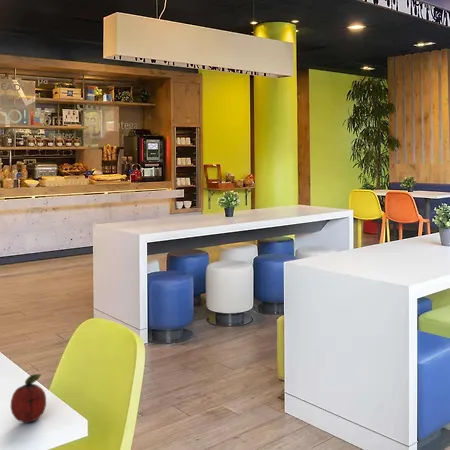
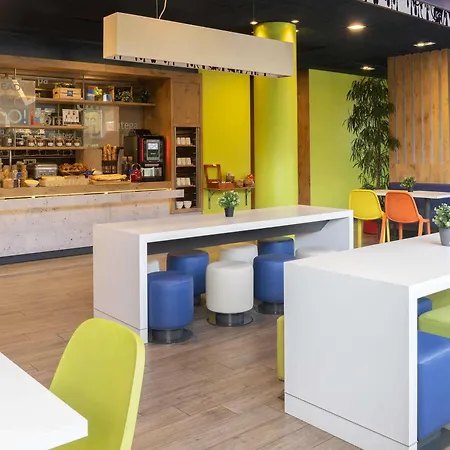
- fruit [10,373,47,423]
